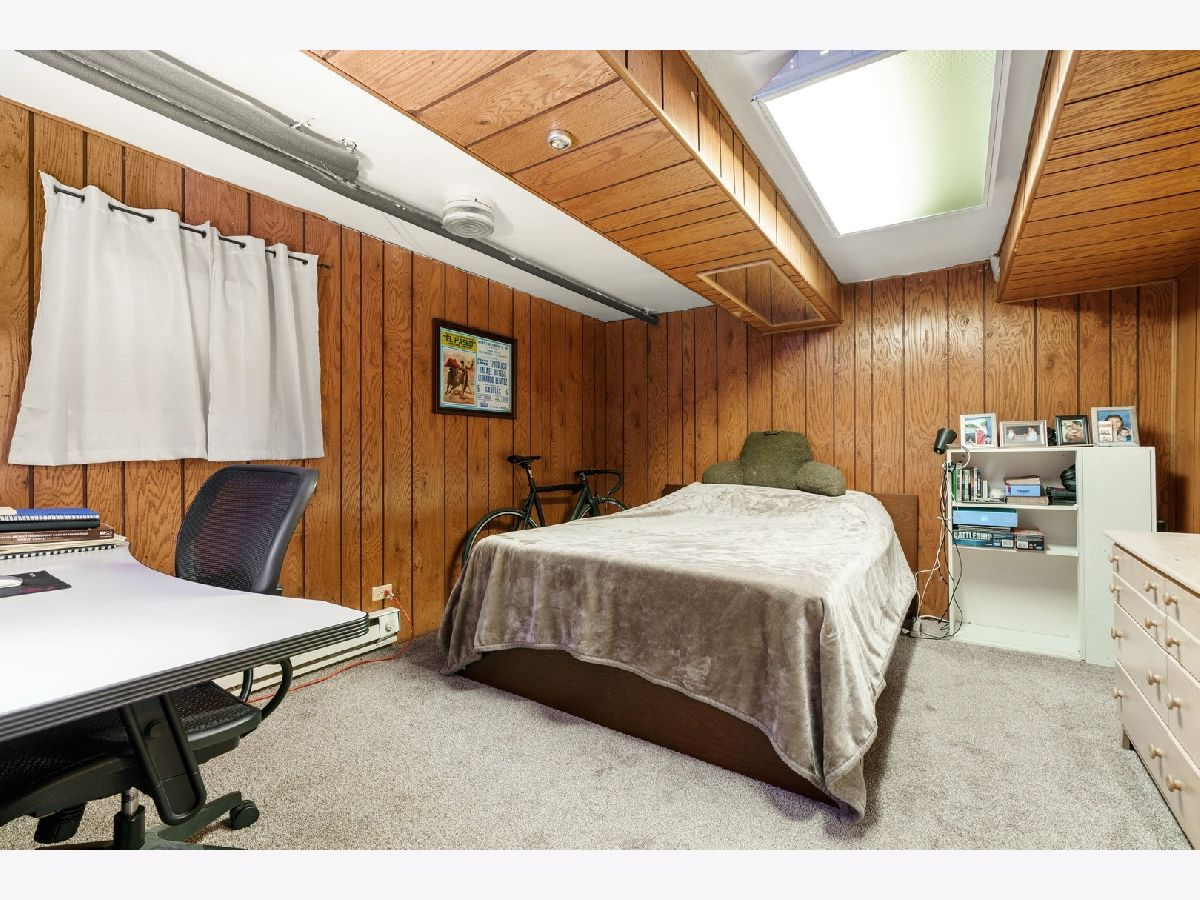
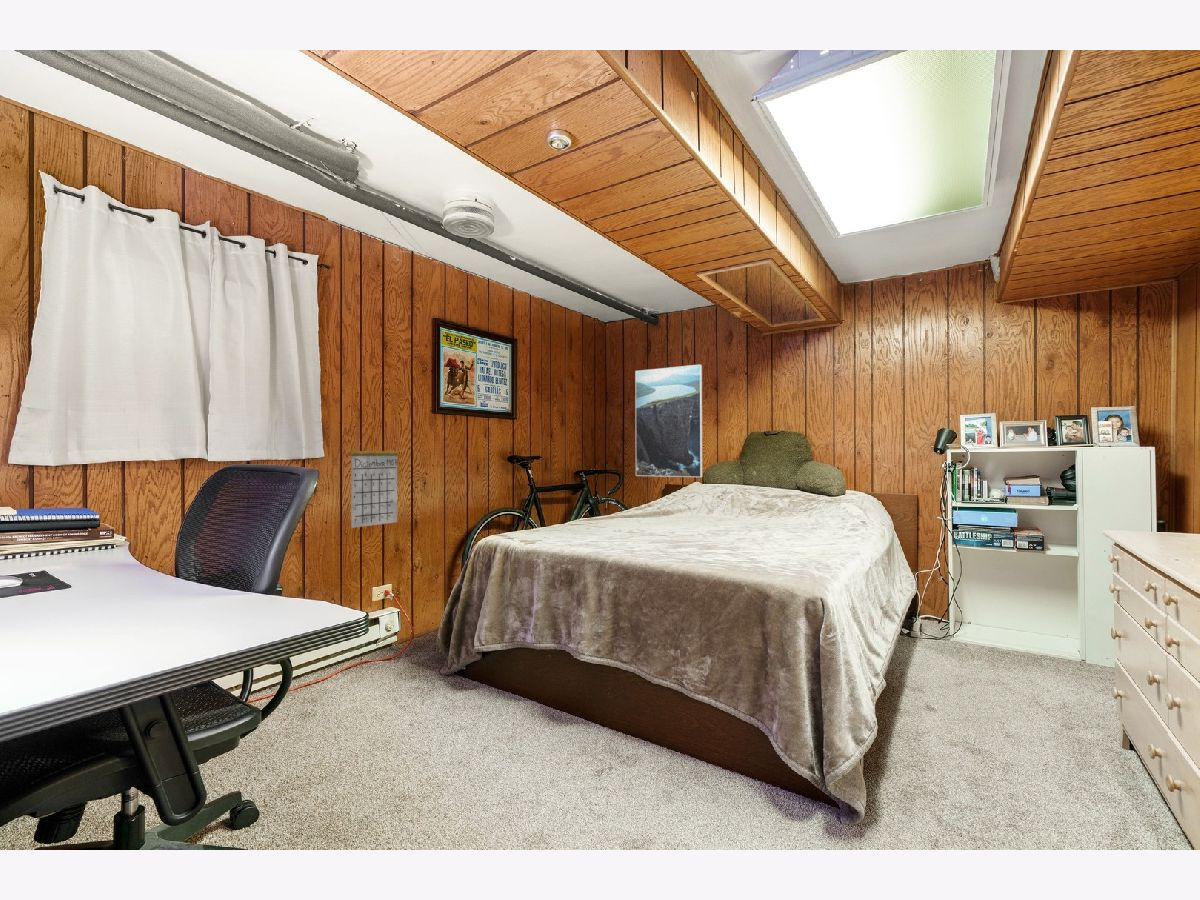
+ calendar [349,433,400,529]
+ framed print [634,364,703,478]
